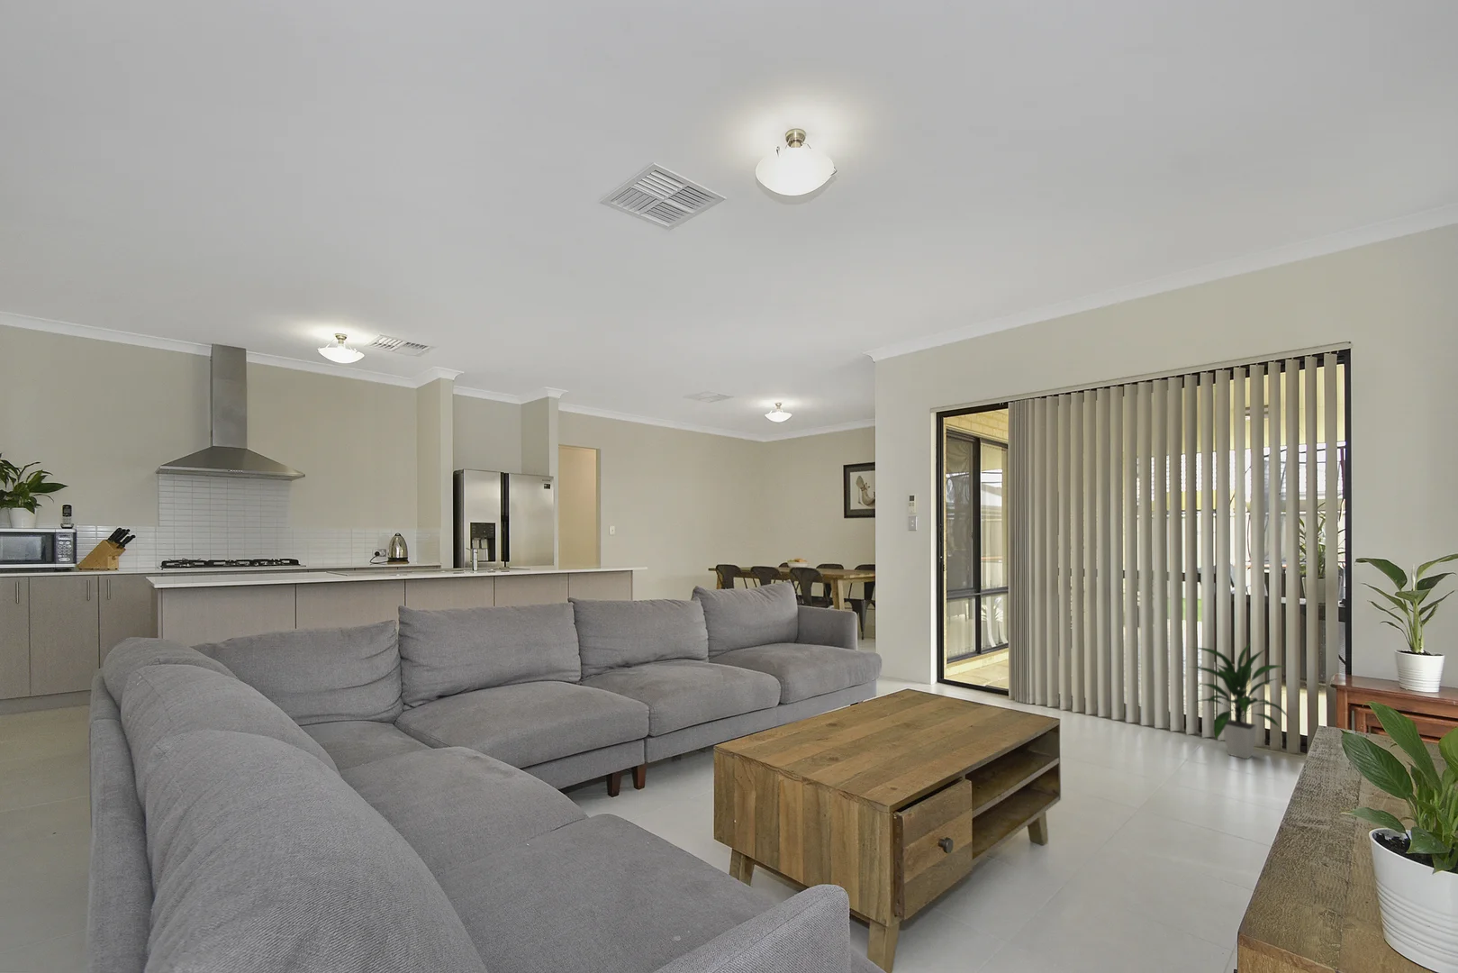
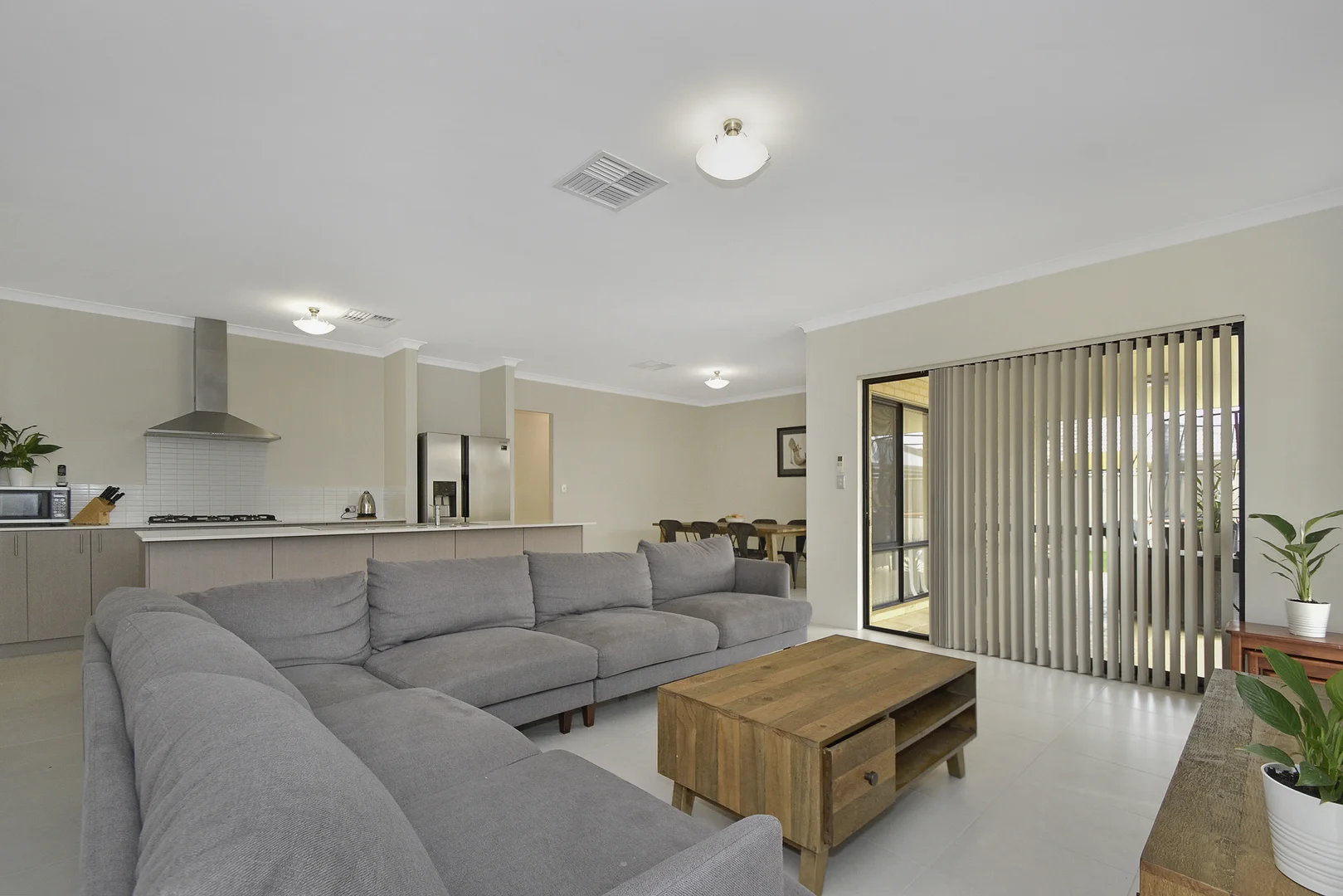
- indoor plant [1190,642,1294,759]
